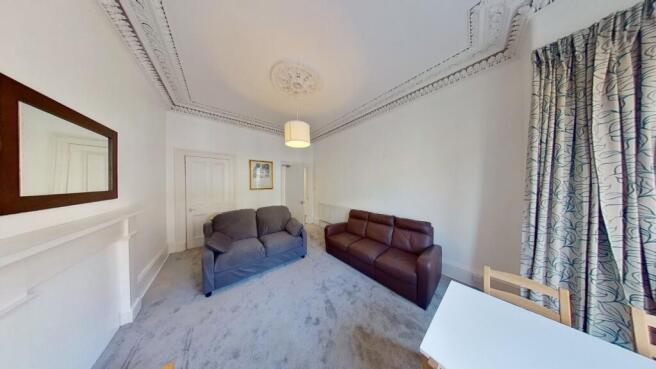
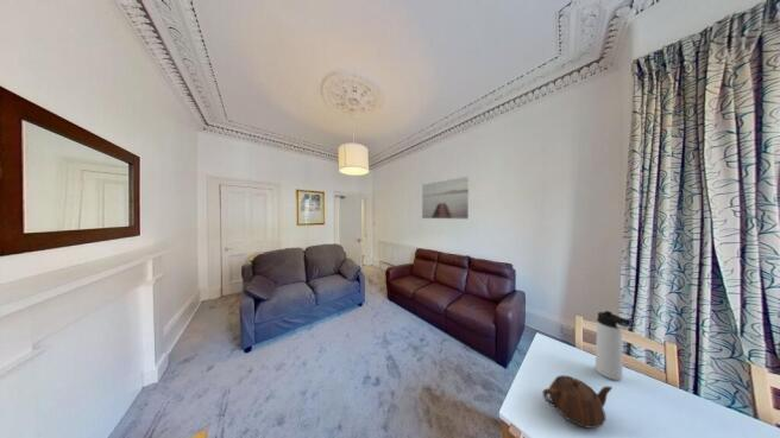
+ teapot [541,374,614,430]
+ wall art [421,176,470,220]
+ thermos bottle [595,310,633,381]
